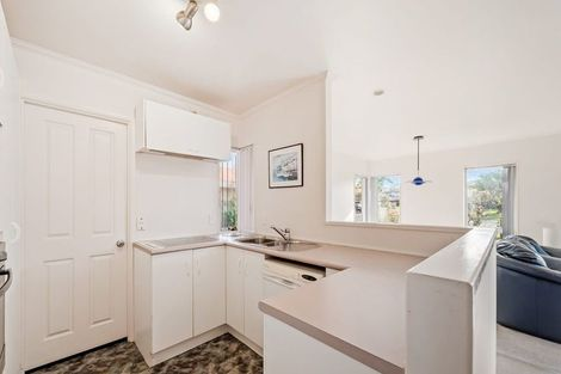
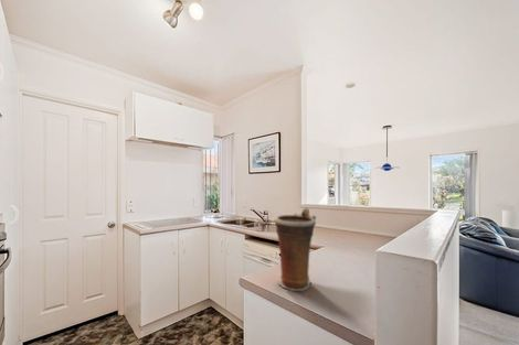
+ vase [273,206,317,292]
